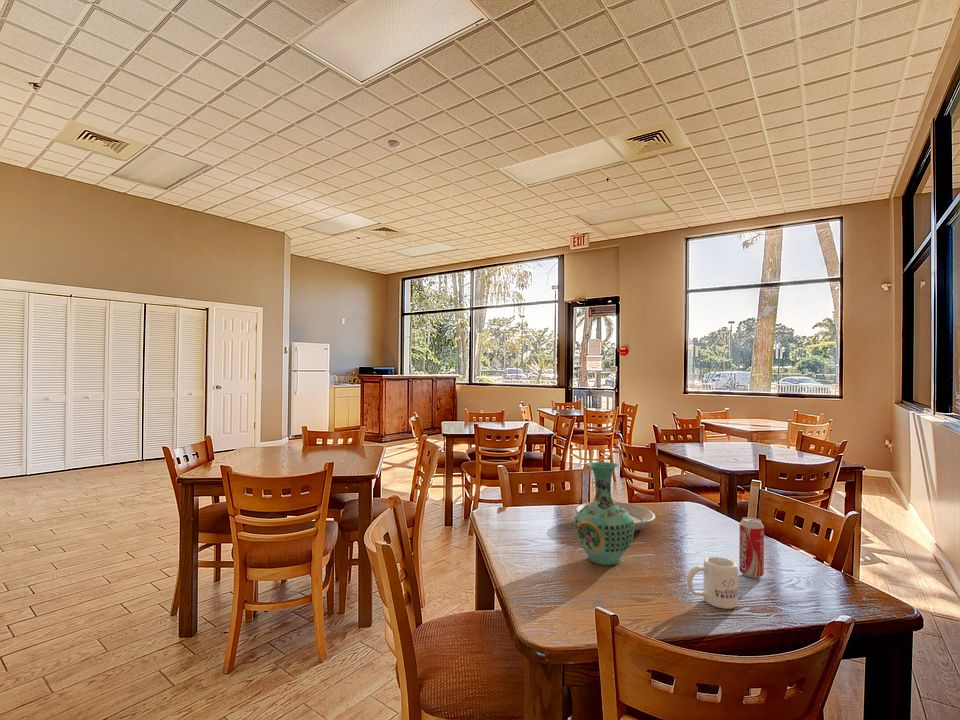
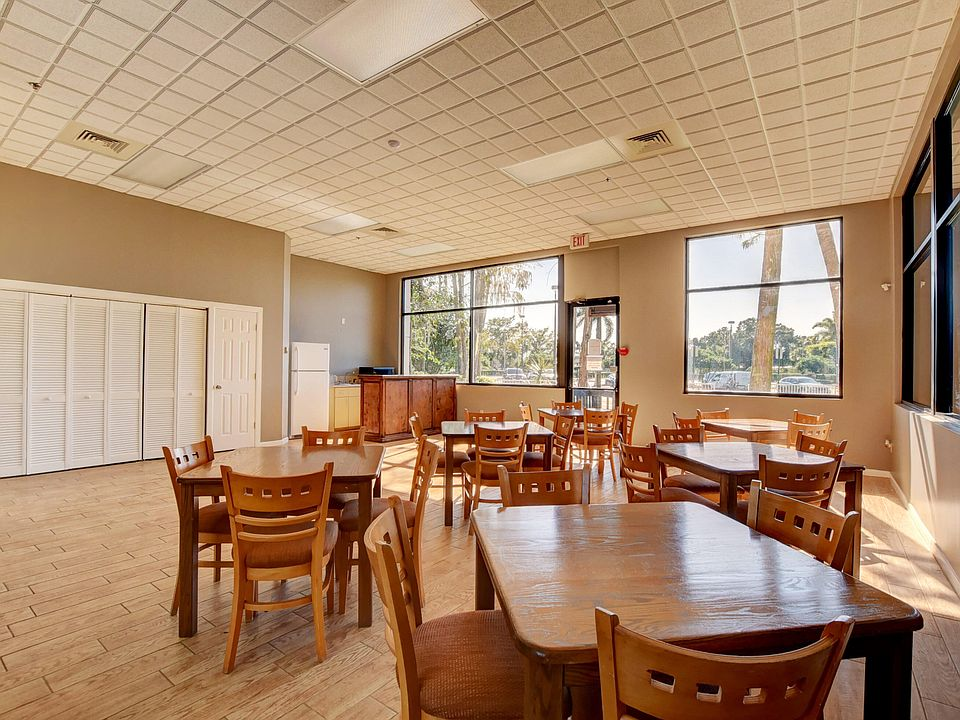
- beverage can [738,516,765,579]
- mug [686,556,739,610]
- plate [575,501,656,532]
- vase [573,461,635,566]
